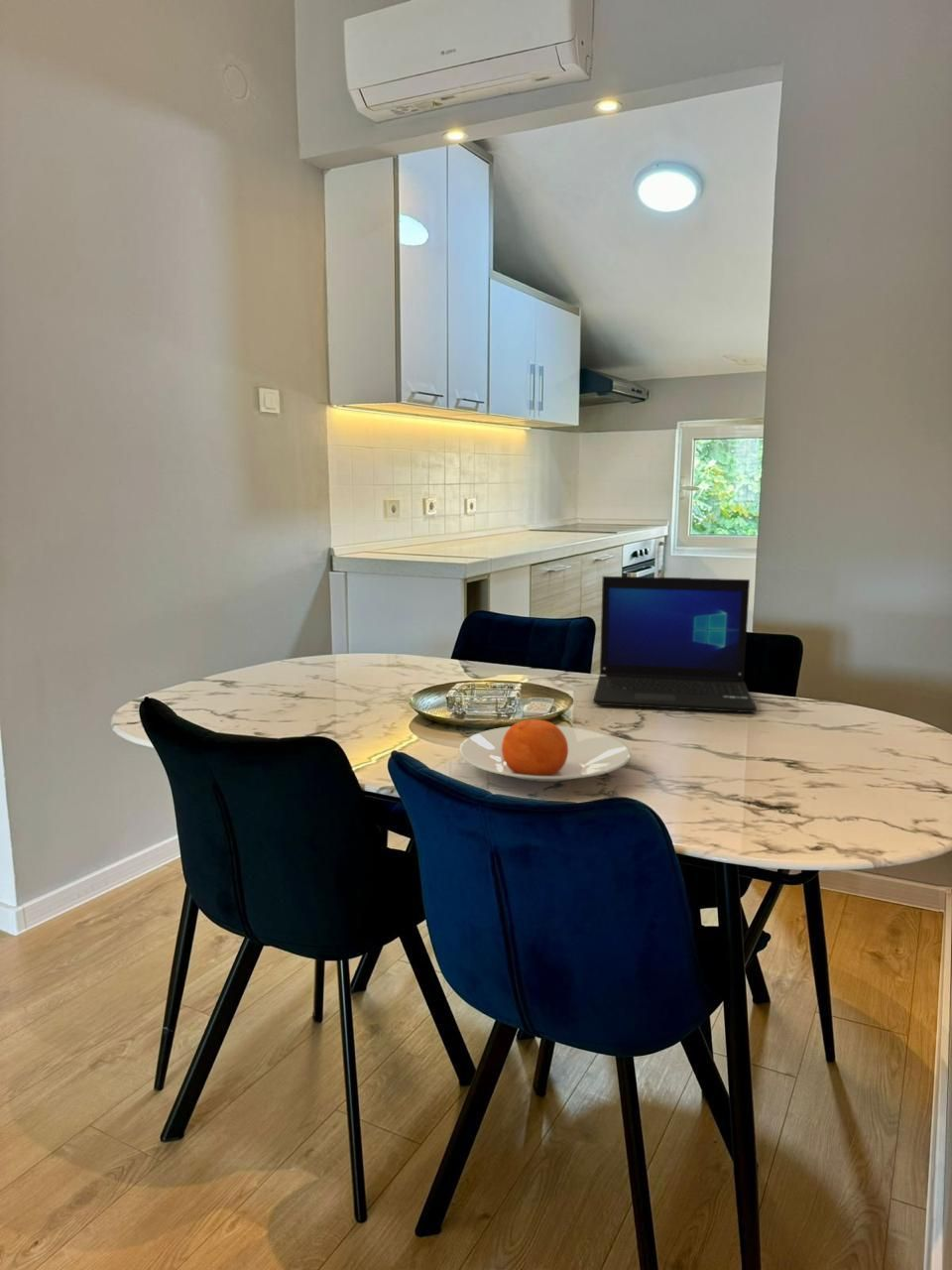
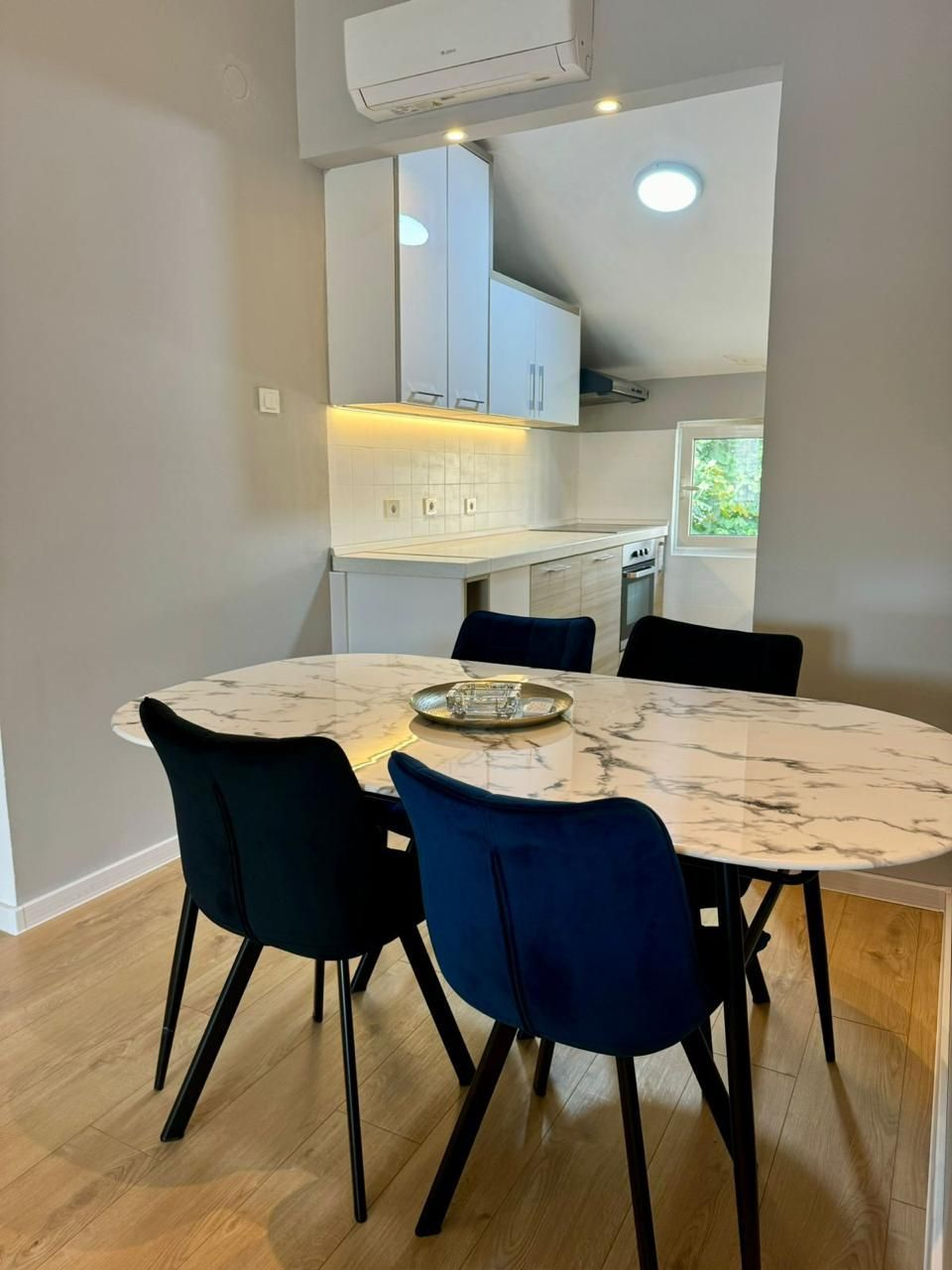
- plate [458,718,632,783]
- laptop [592,575,758,713]
